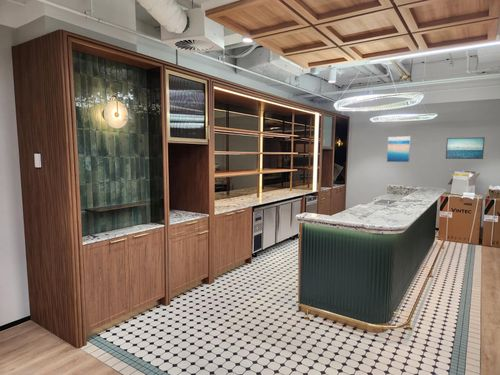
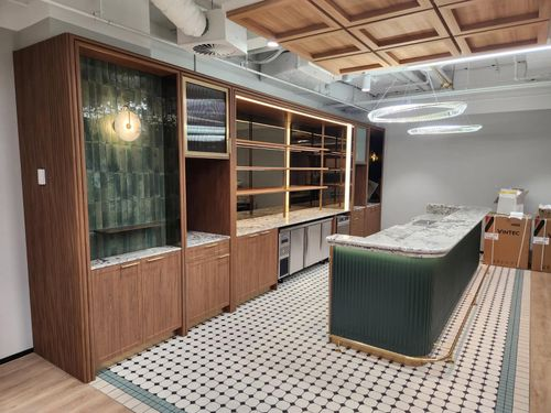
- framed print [445,136,486,160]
- wall art [386,135,412,163]
